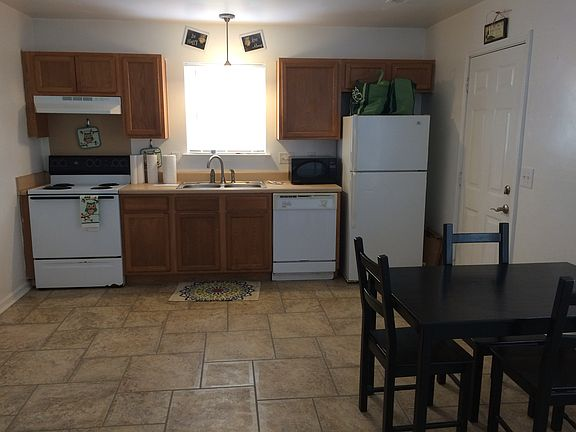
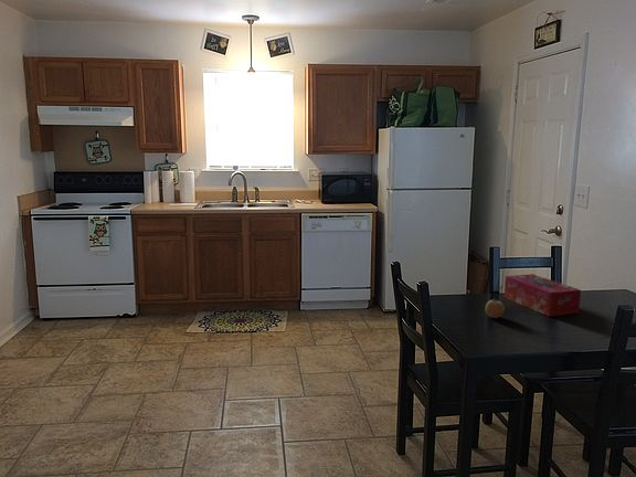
+ tissue box [502,273,582,317]
+ fruit [484,298,506,319]
